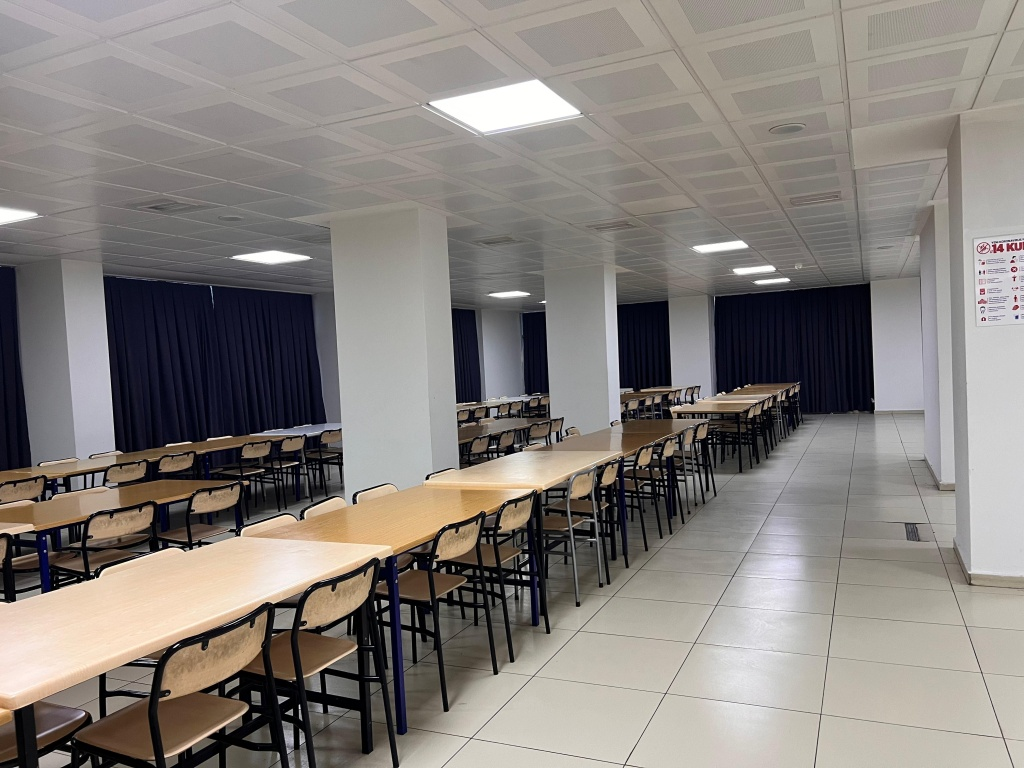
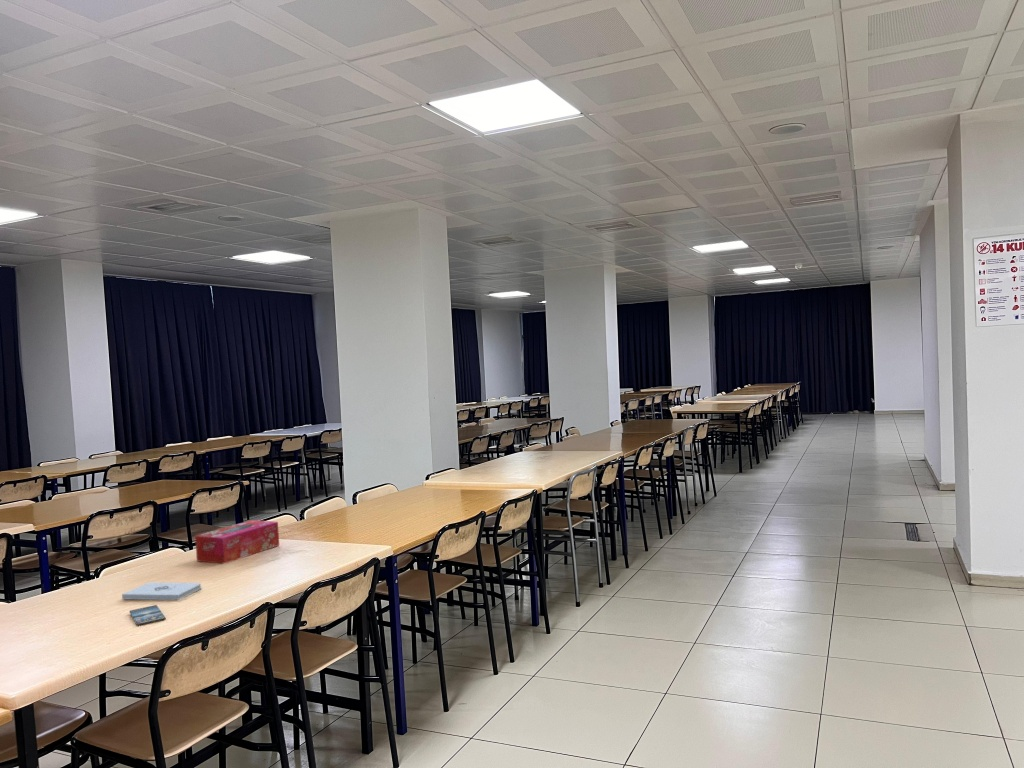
+ notepad [121,581,202,601]
+ smartphone [128,604,167,627]
+ tissue box [194,519,280,565]
